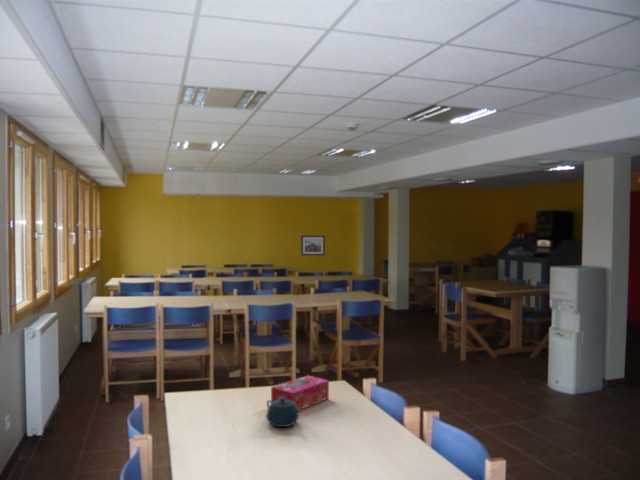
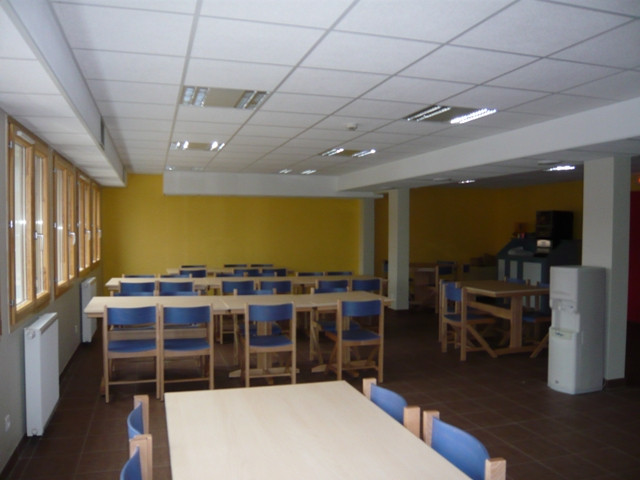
- teapot [265,397,302,428]
- tissue box [270,374,330,411]
- wall art [300,235,326,256]
